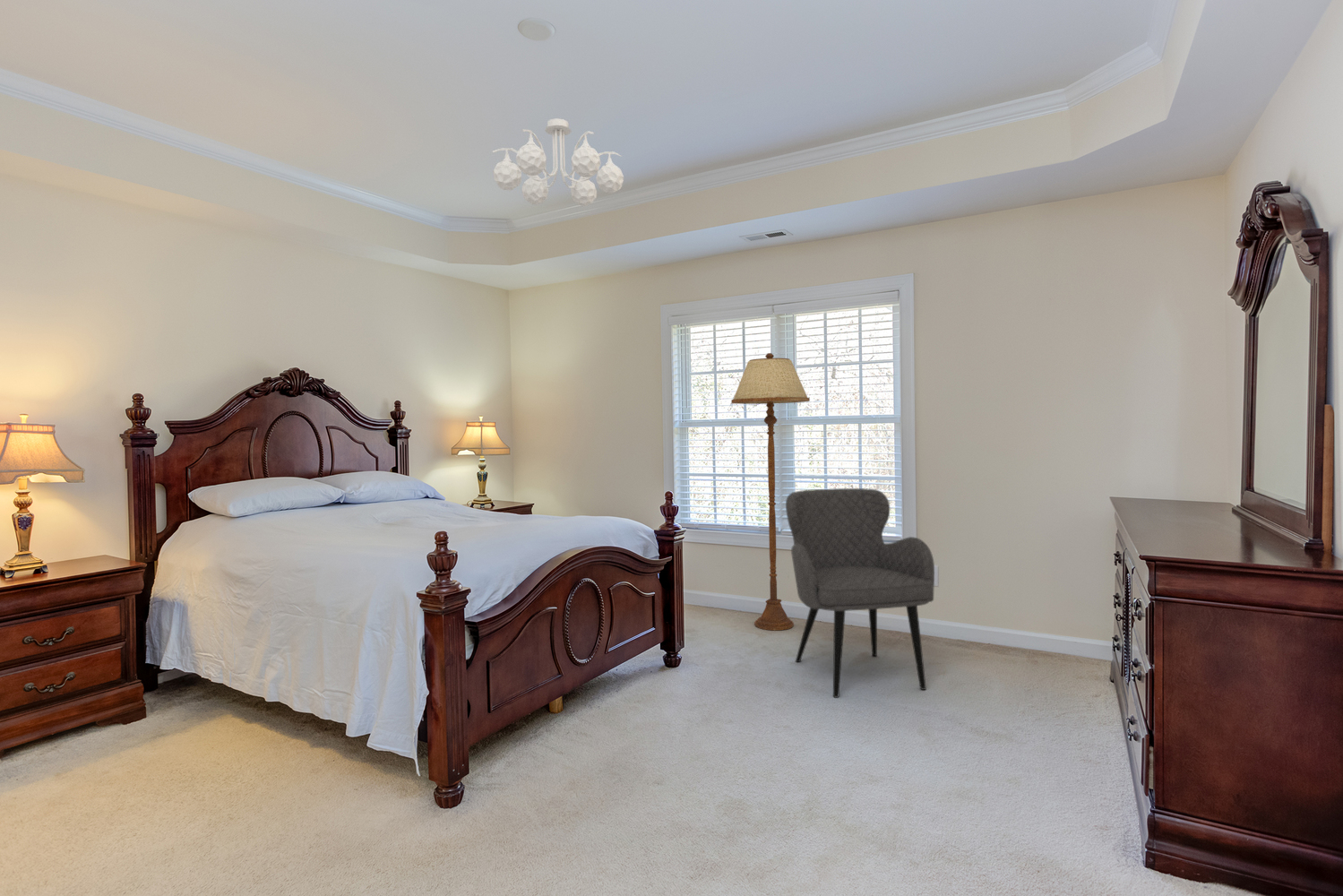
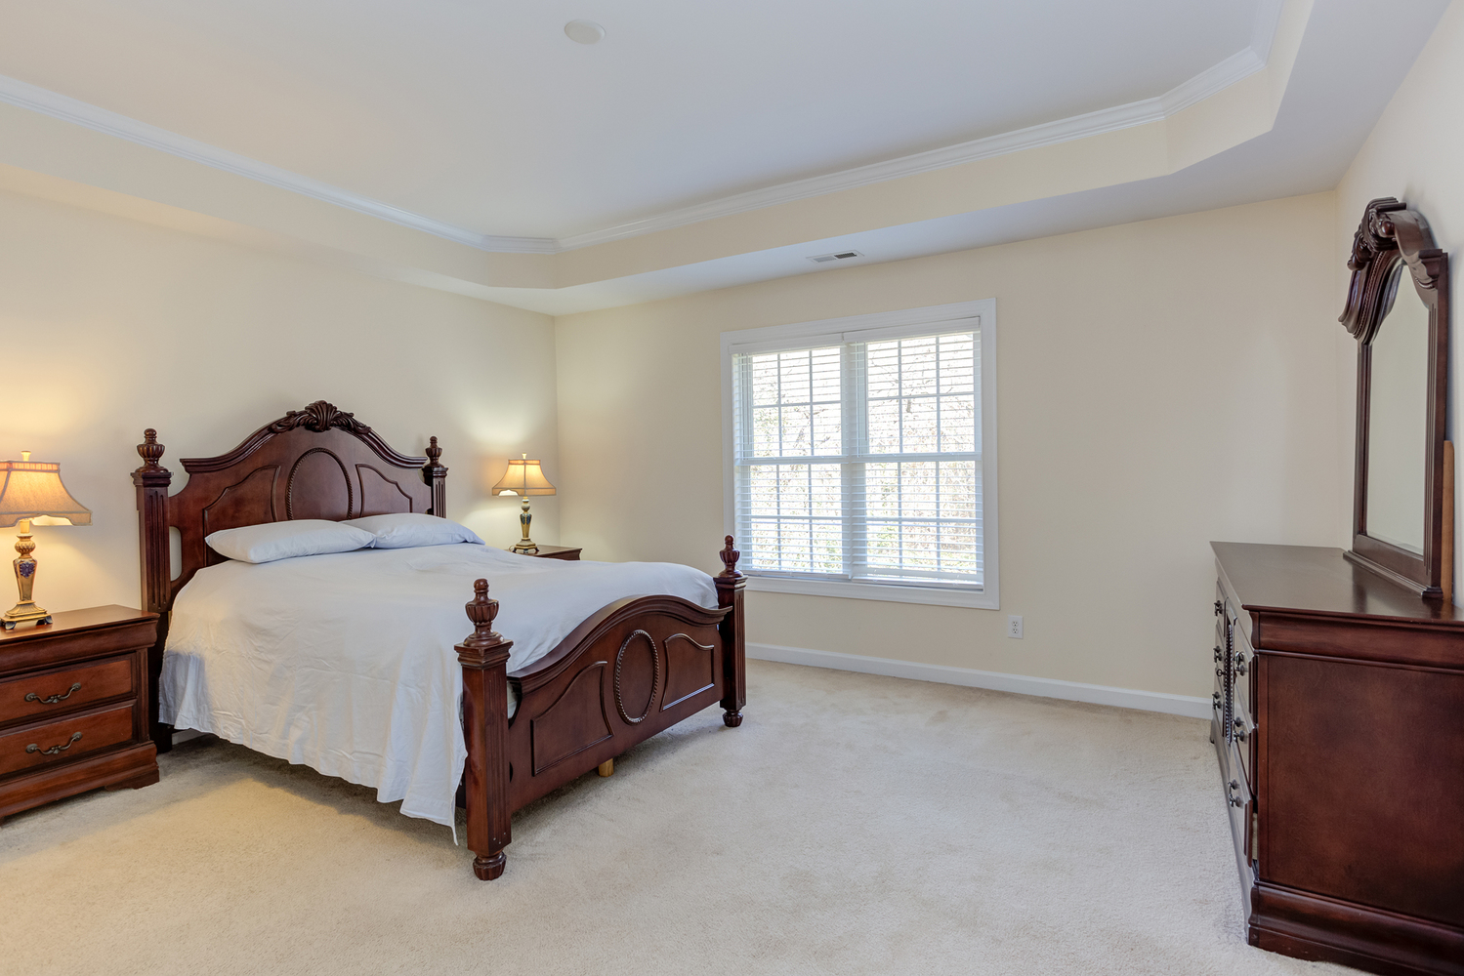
- armchair [785,487,935,699]
- ceiling light fixture [492,118,624,207]
- floor lamp [730,352,811,631]
